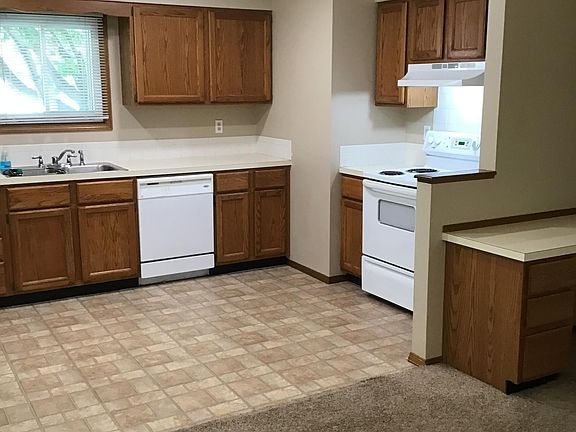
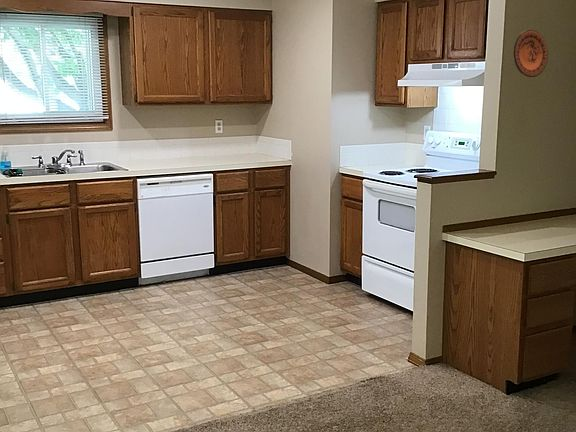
+ decorative plate [513,29,549,78]
